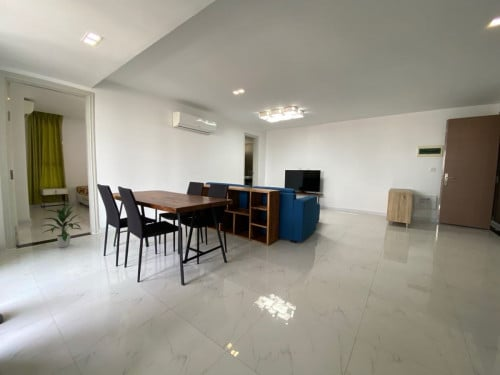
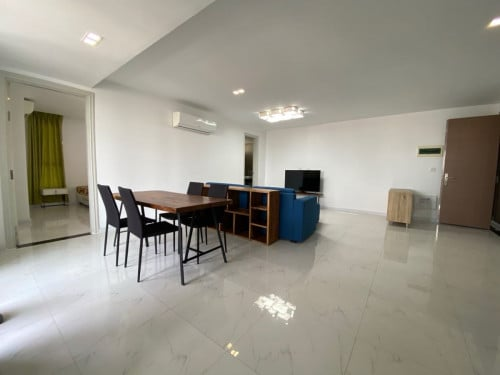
- indoor plant [40,203,83,249]
